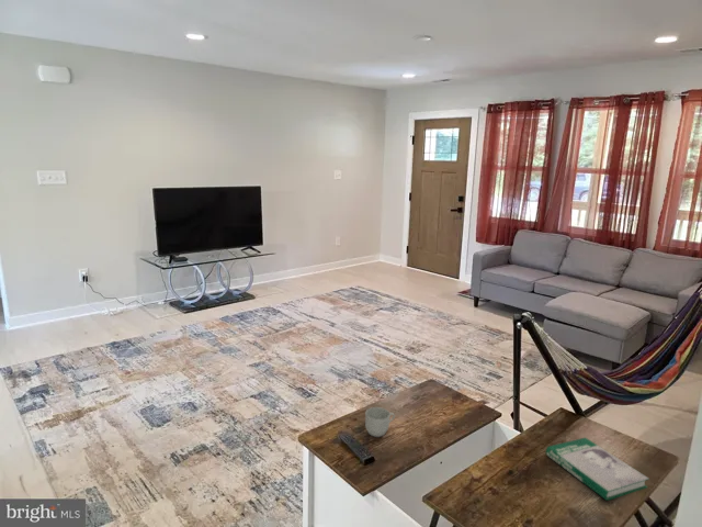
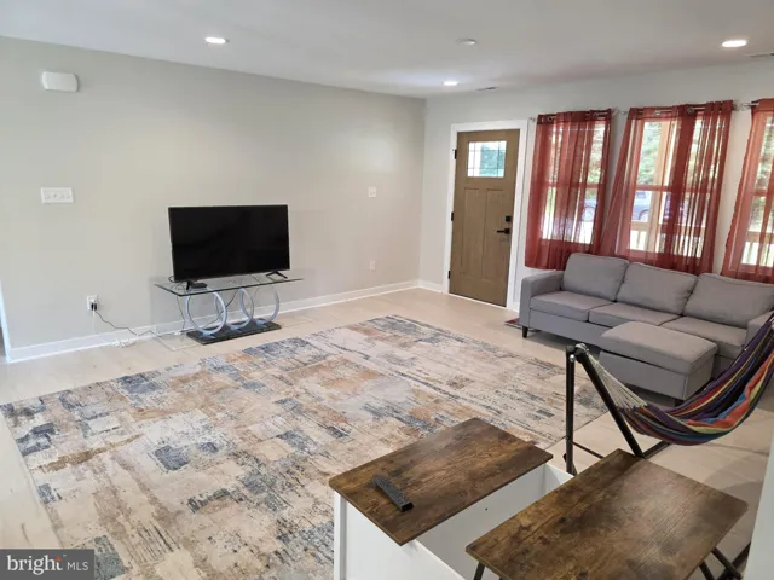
- mug [364,406,396,438]
- book [545,436,650,502]
